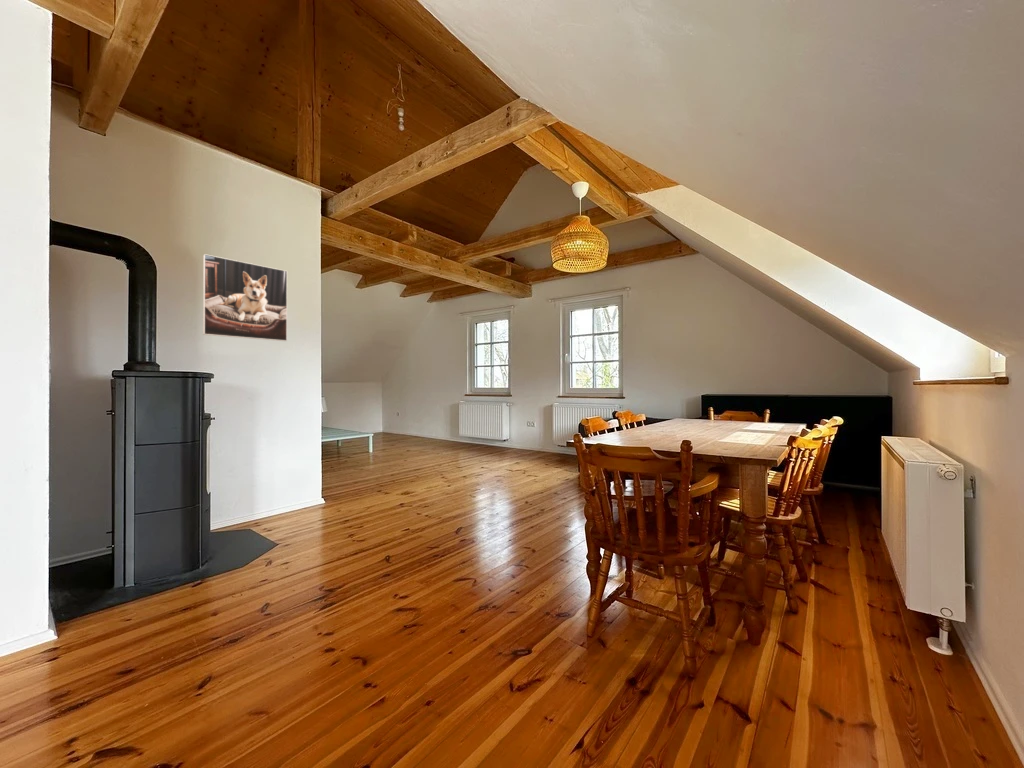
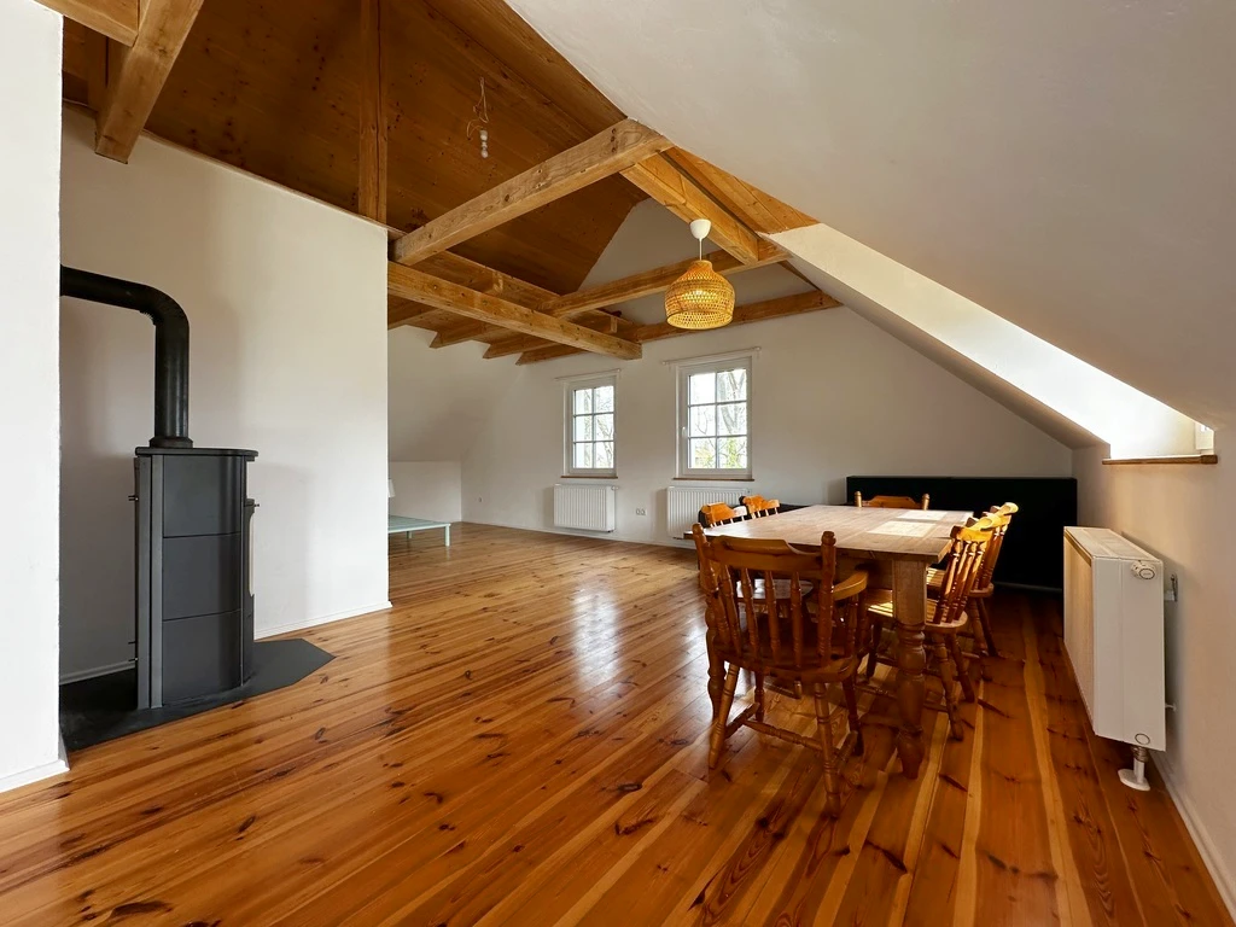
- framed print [202,253,288,342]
